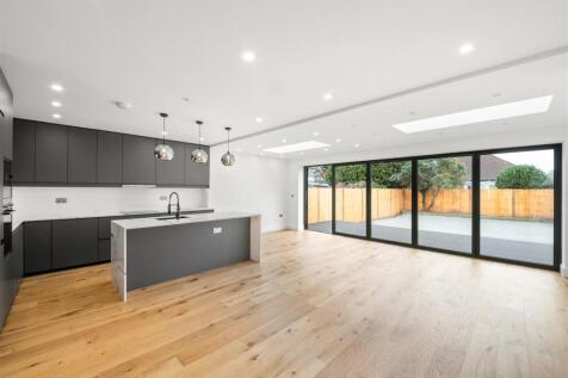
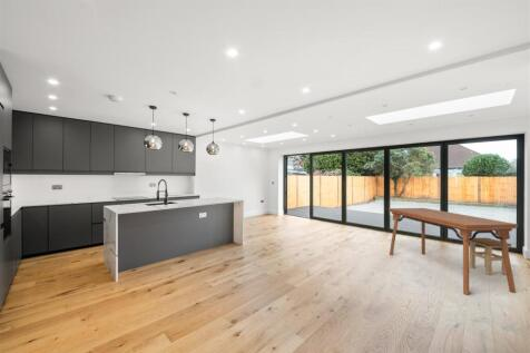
+ stool [469,237,512,276]
+ dining table [387,207,519,296]
